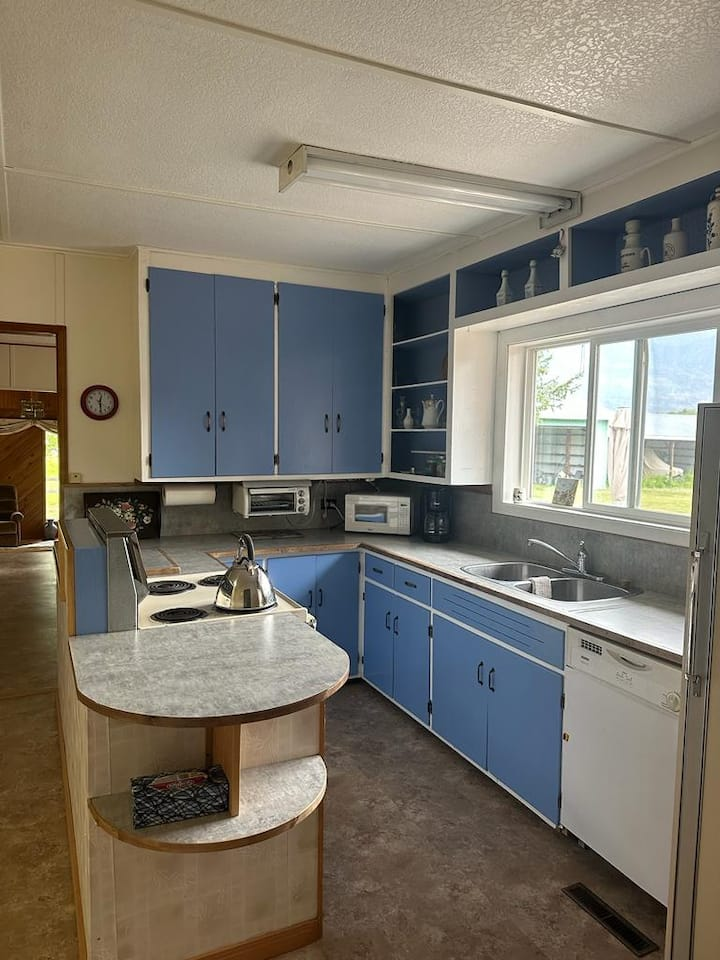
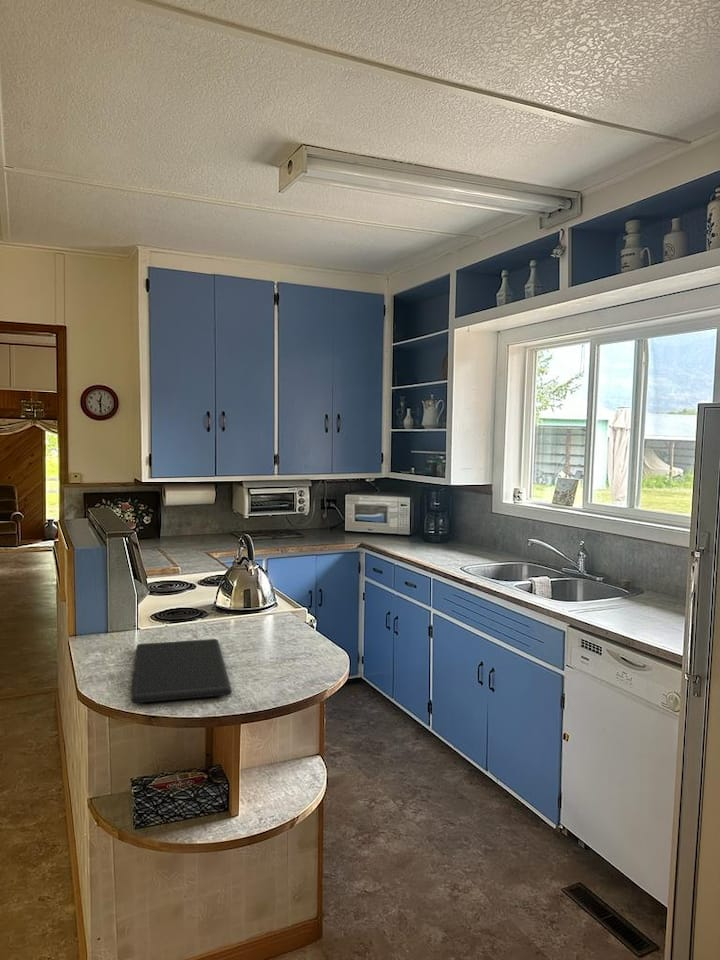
+ cutting board [130,638,233,704]
